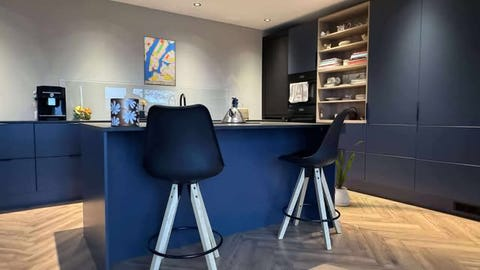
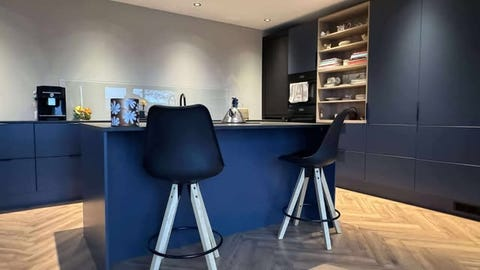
- wall art [142,35,177,88]
- house plant [334,140,365,207]
